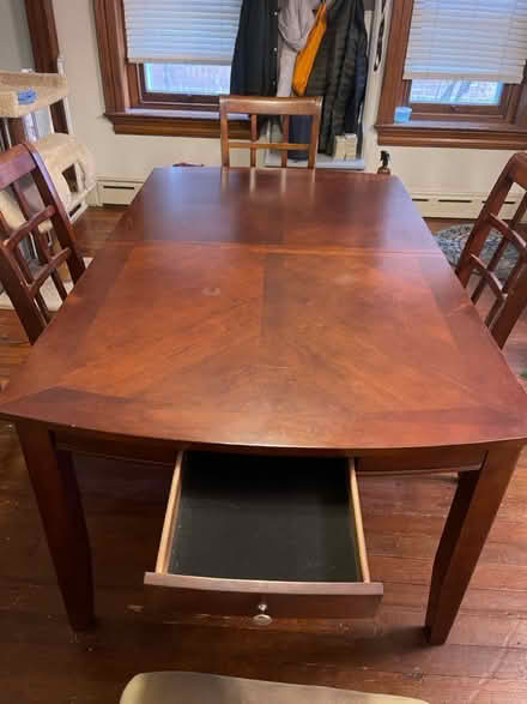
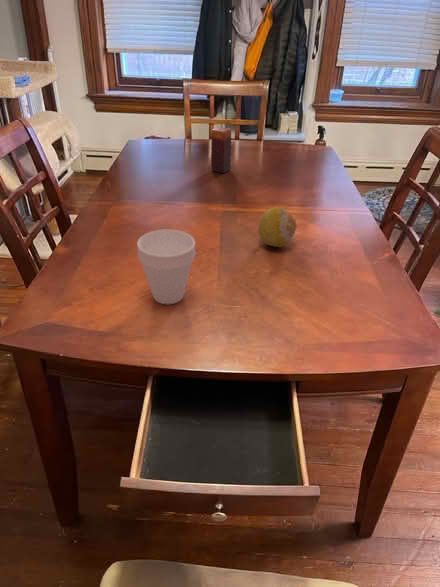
+ fruit [257,206,297,248]
+ cup [136,229,196,305]
+ candle [210,126,232,174]
